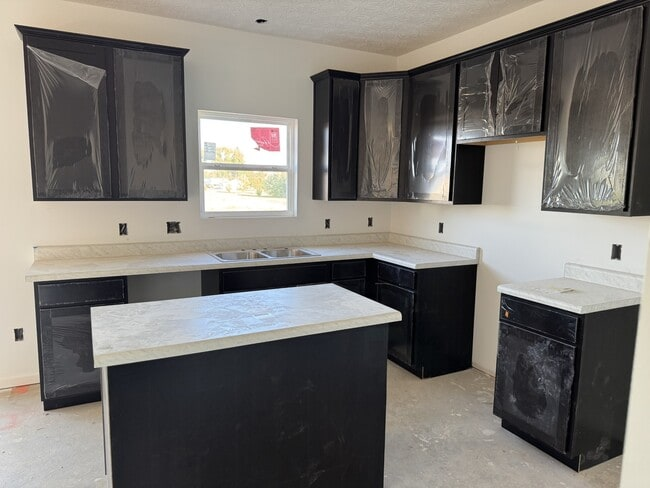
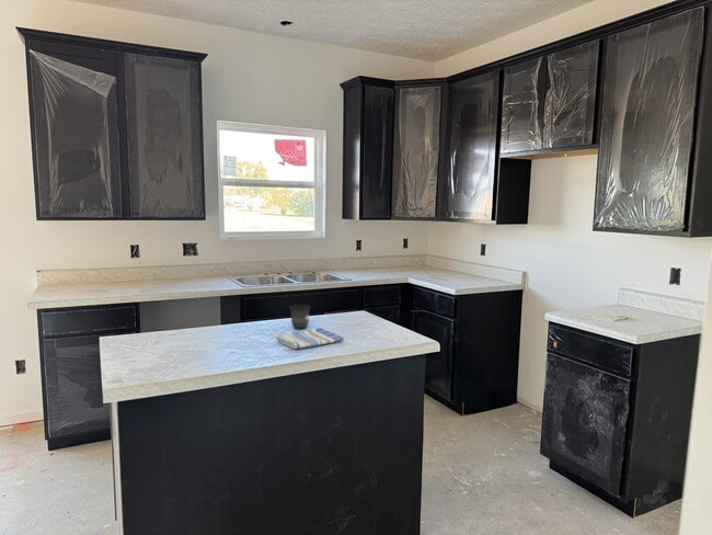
+ mug [289,304,311,330]
+ dish towel [275,327,345,350]
